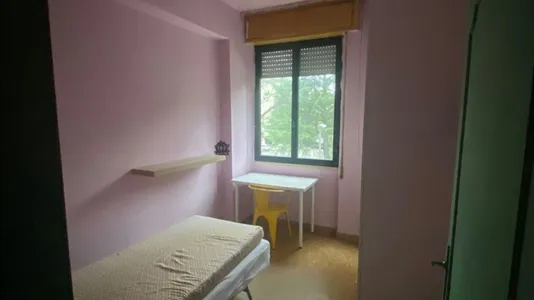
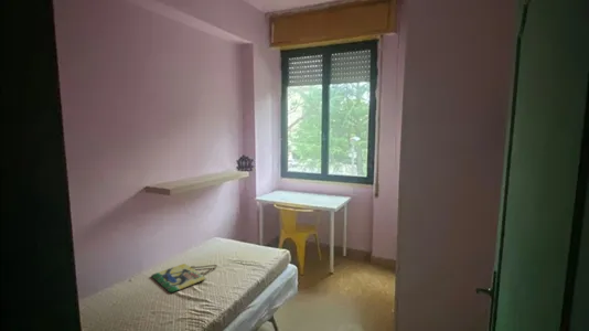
+ home sign [150,263,218,293]
